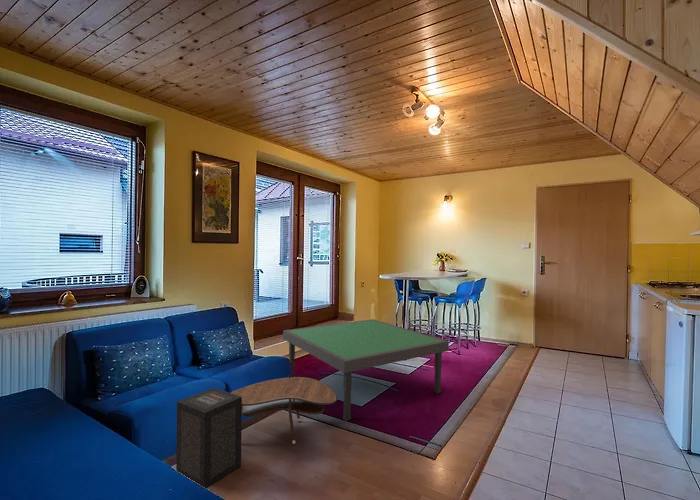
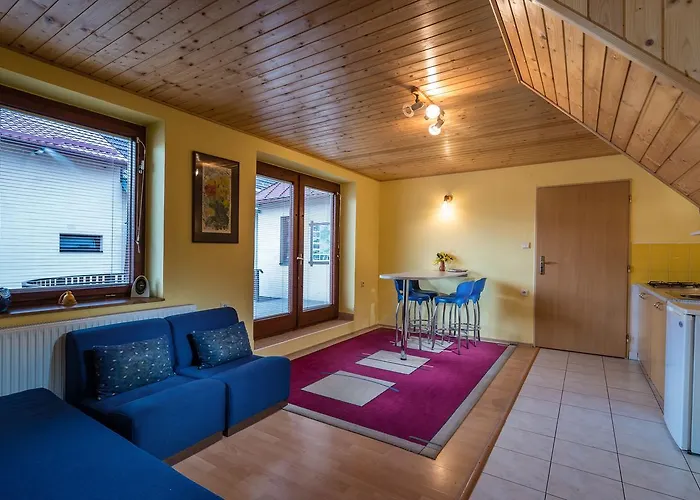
- side table [230,376,338,446]
- speaker [175,387,243,489]
- coffee table [282,318,450,422]
